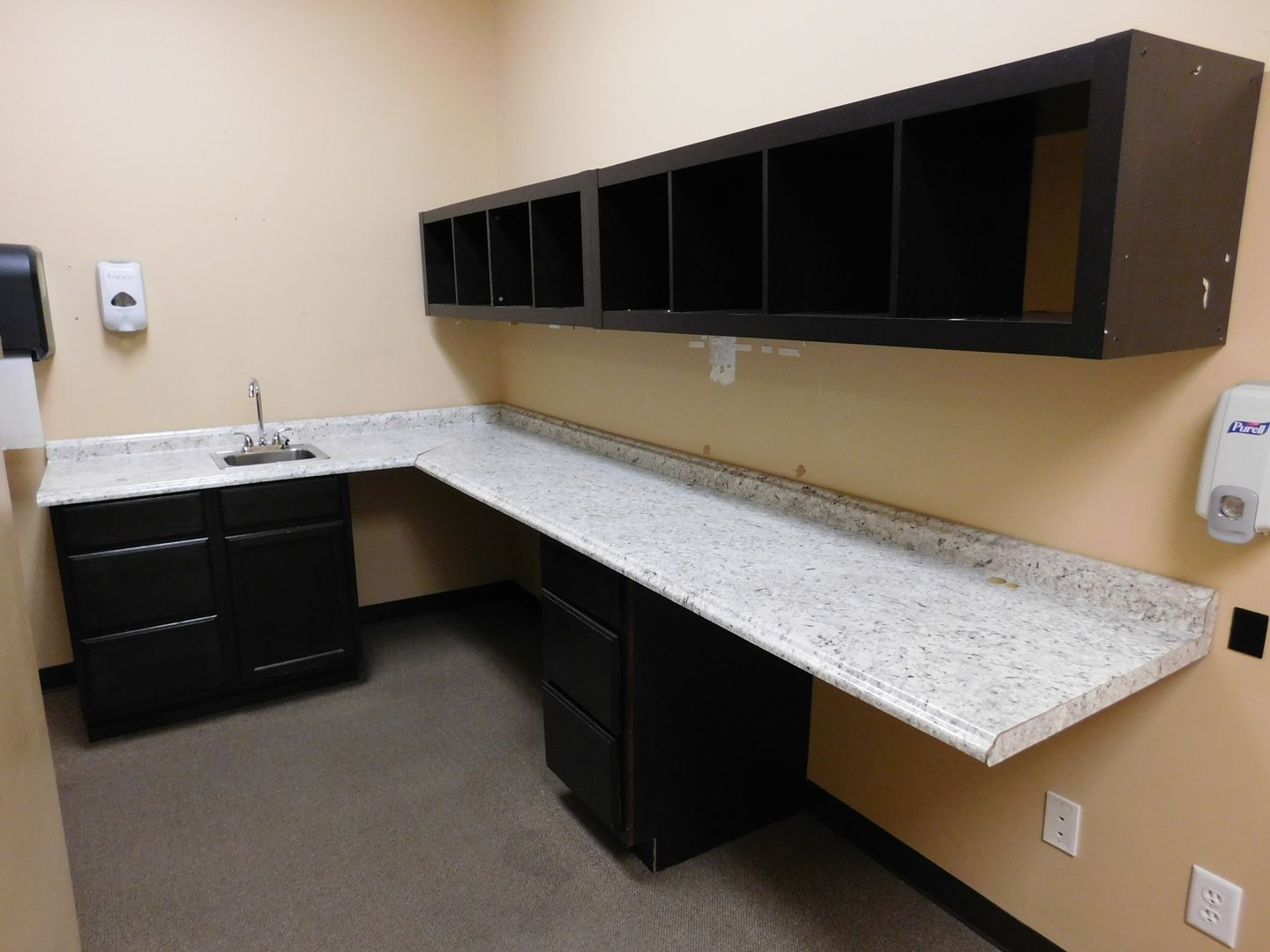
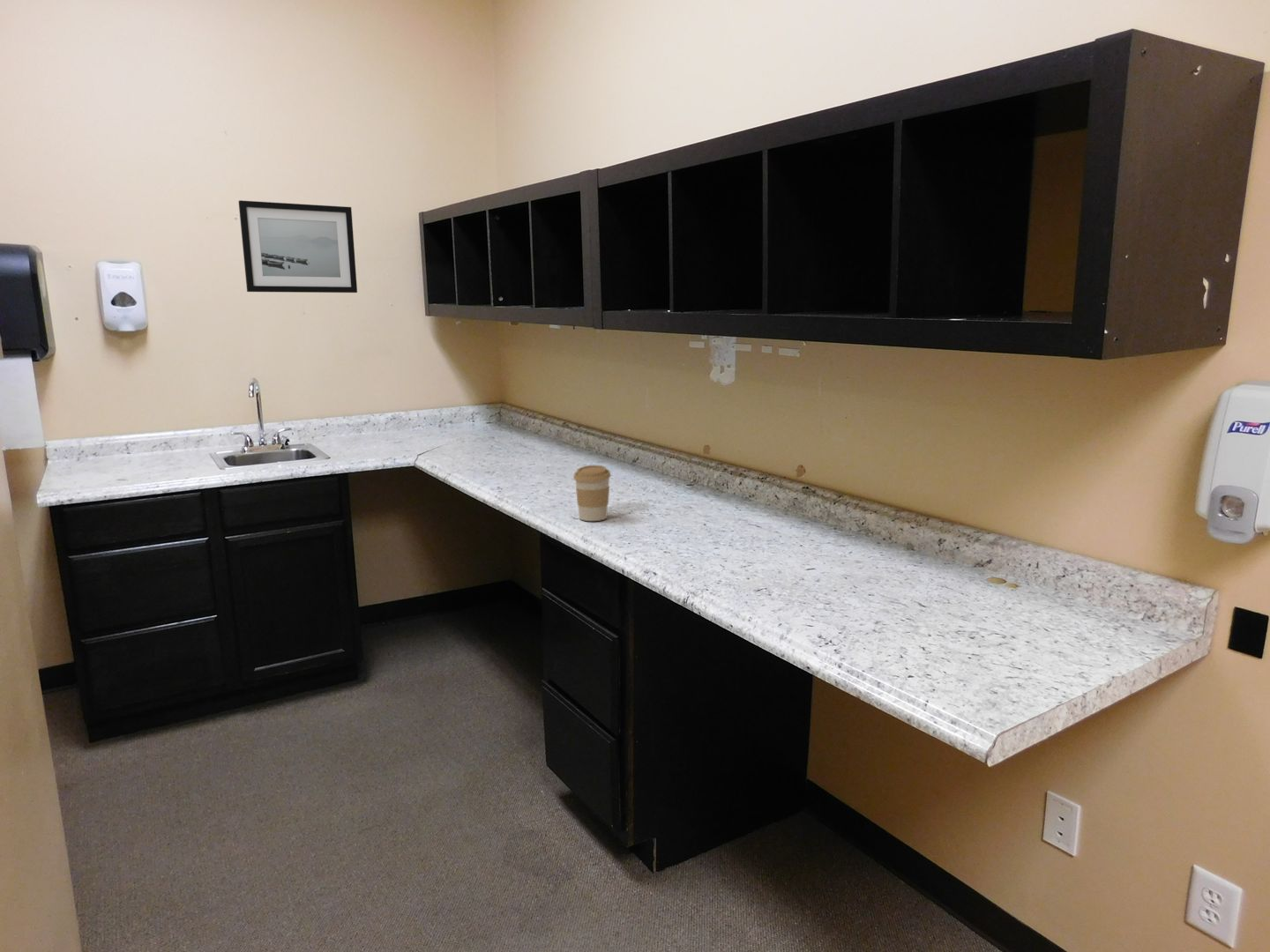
+ coffee cup [572,465,612,522]
+ wall art [238,199,358,294]
